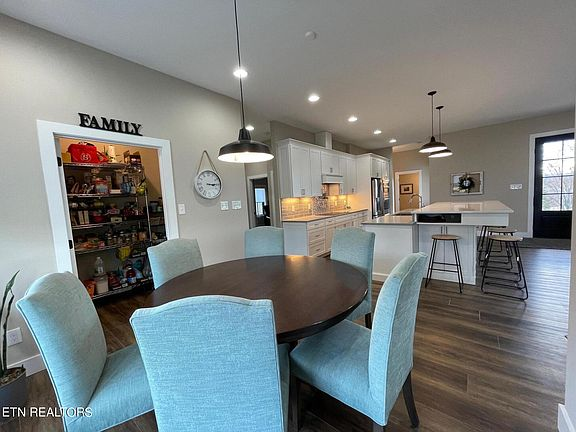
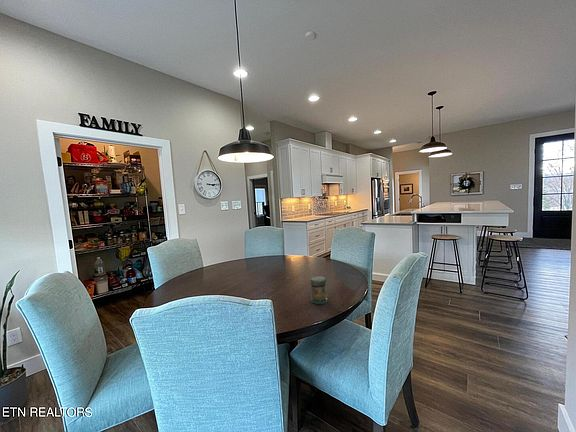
+ jar [309,275,328,305]
